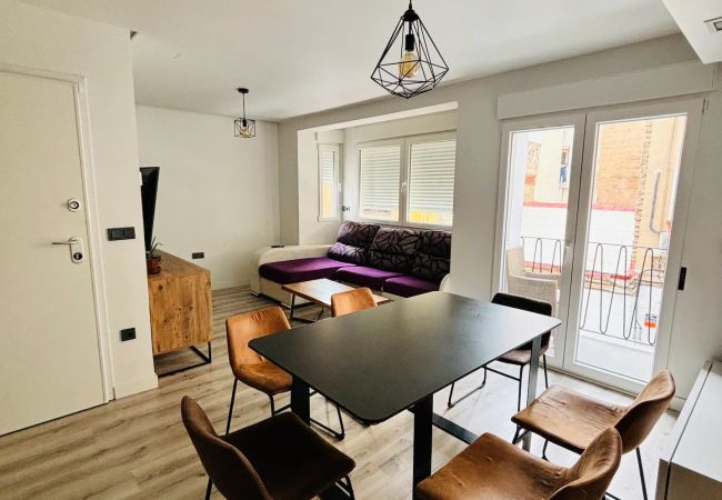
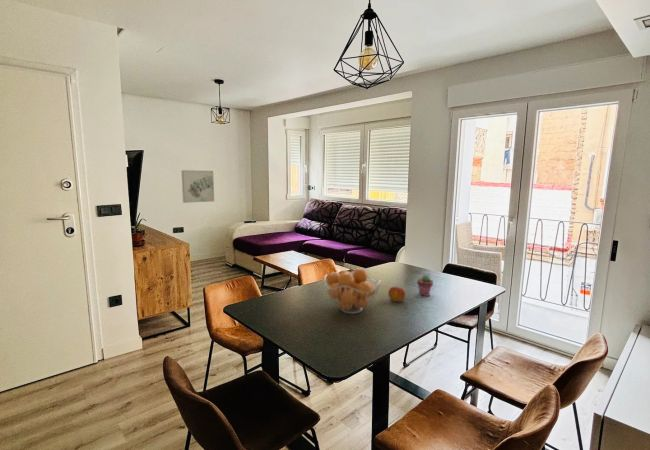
+ wall art [180,169,215,204]
+ potted succulent [416,274,434,297]
+ apple [387,284,406,303]
+ fruit basket [323,267,381,315]
